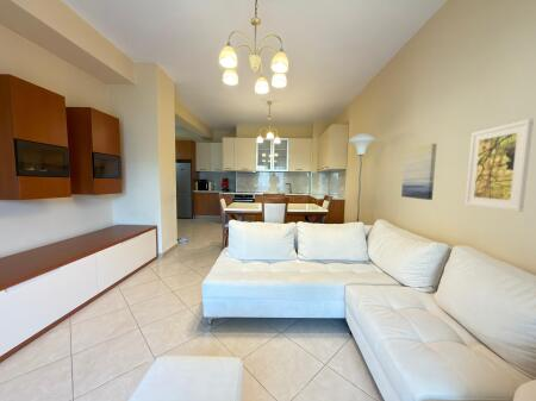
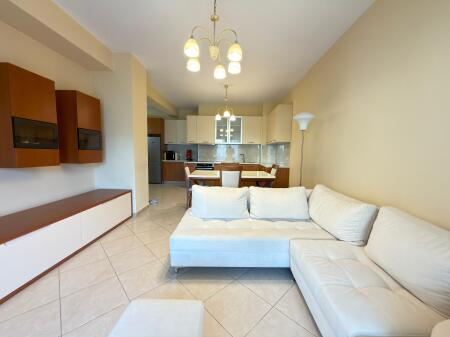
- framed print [465,118,535,213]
- wall art [400,143,438,201]
